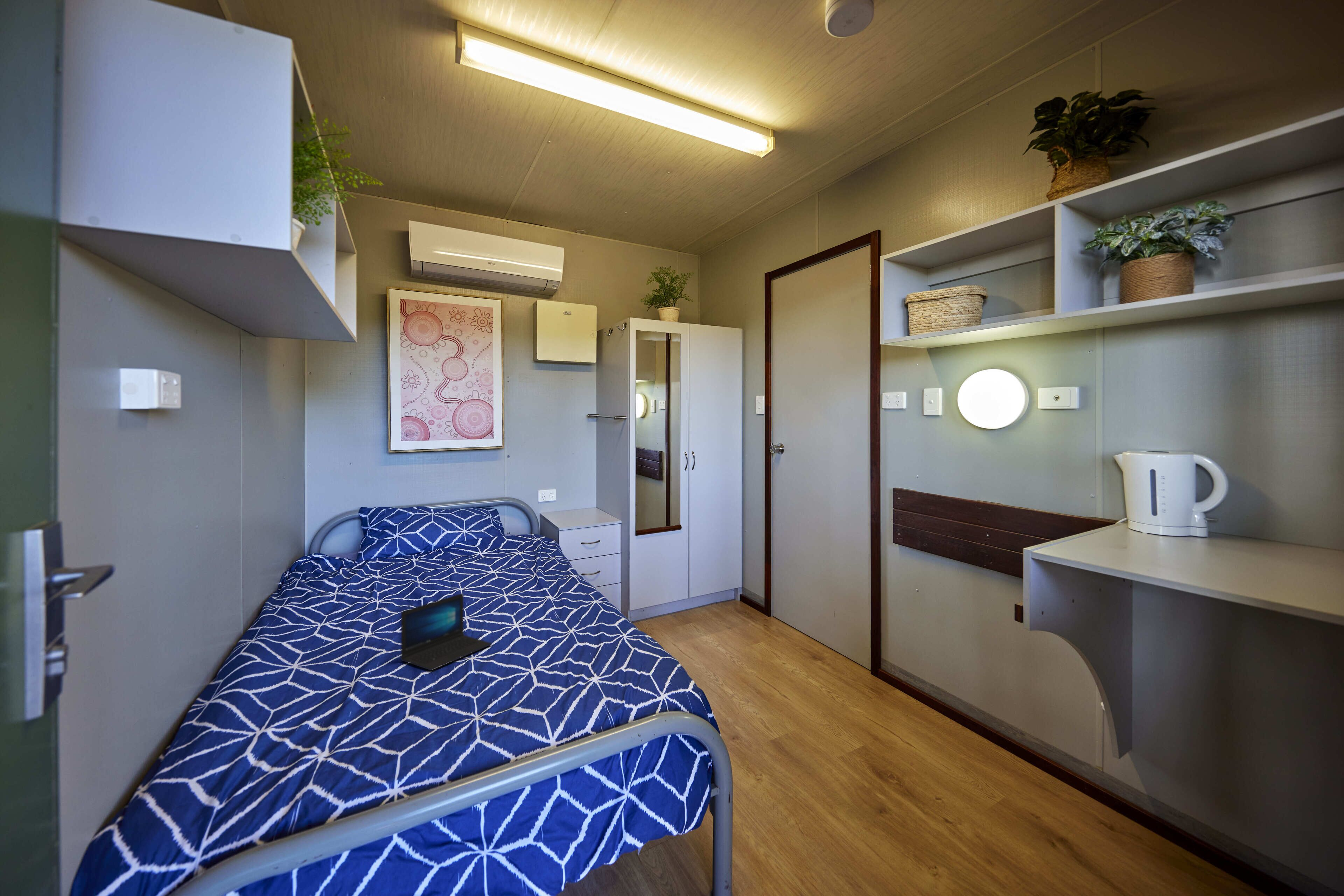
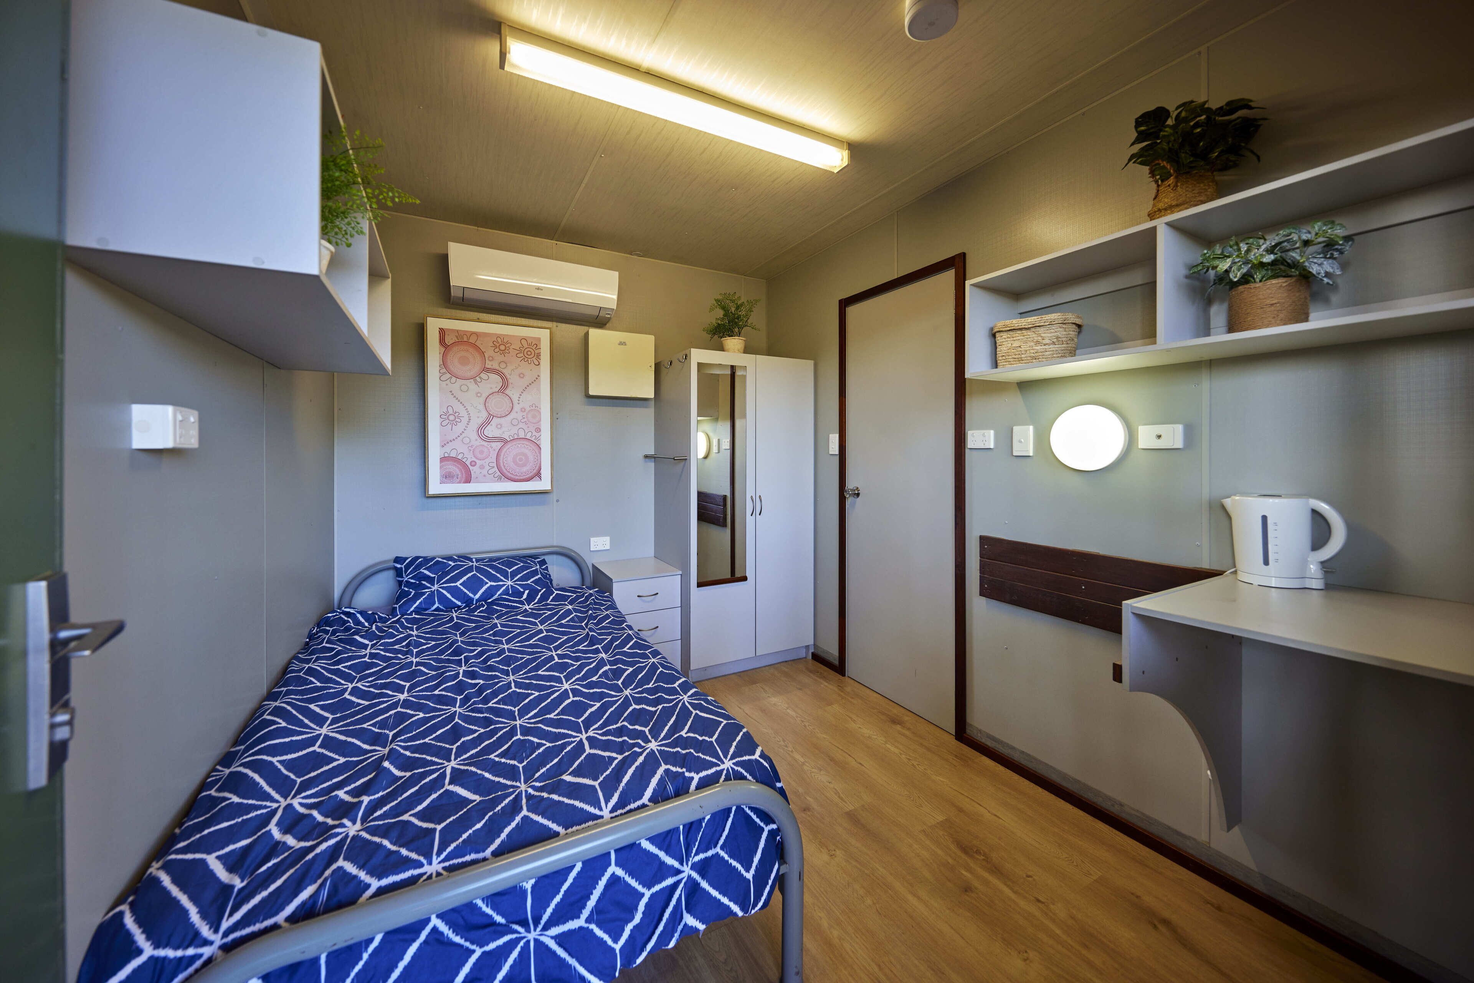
- laptop [400,593,492,671]
